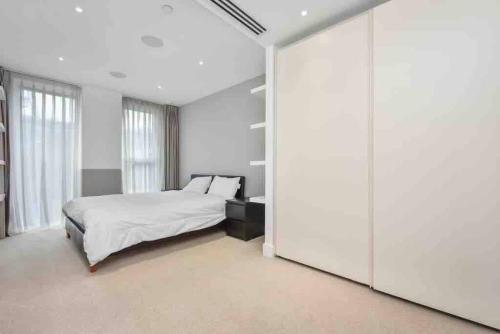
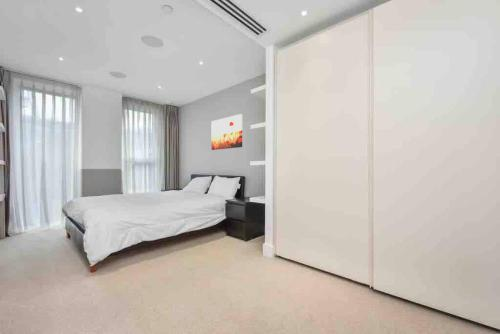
+ wall art [210,113,243,151]
